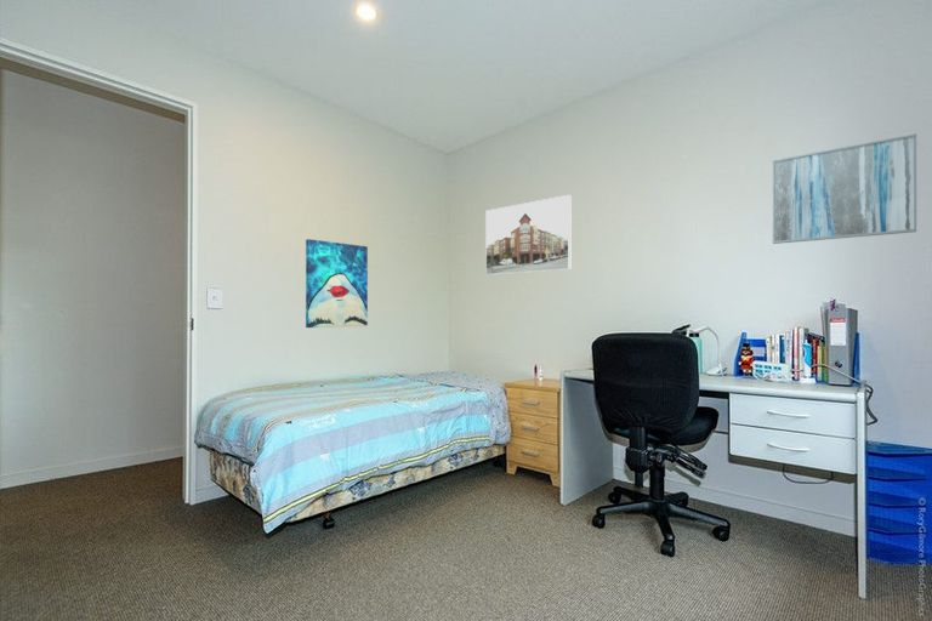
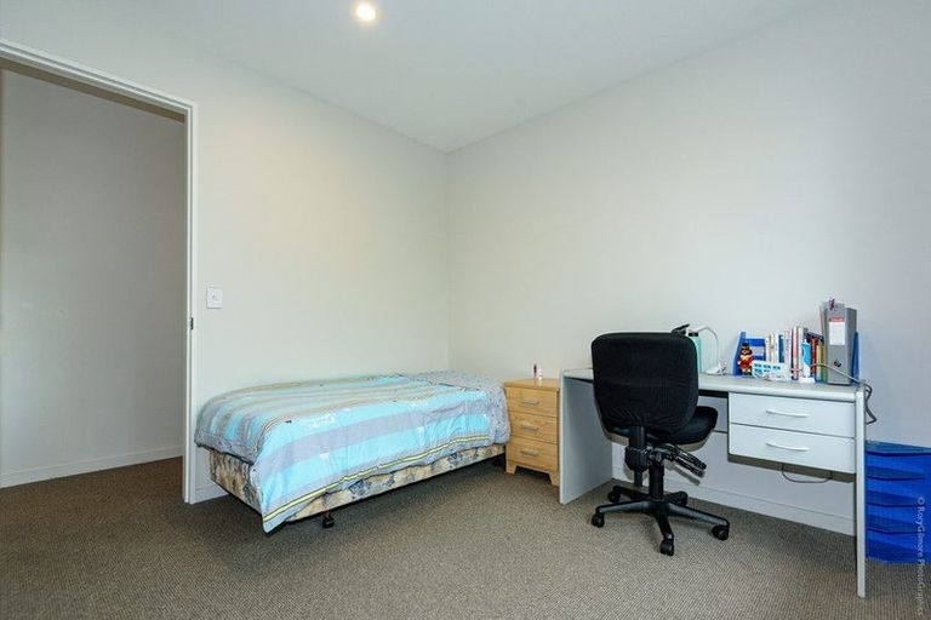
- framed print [484,194,572,277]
- wall art [305,238,369,329]
- wall art [772,132,917,245]
